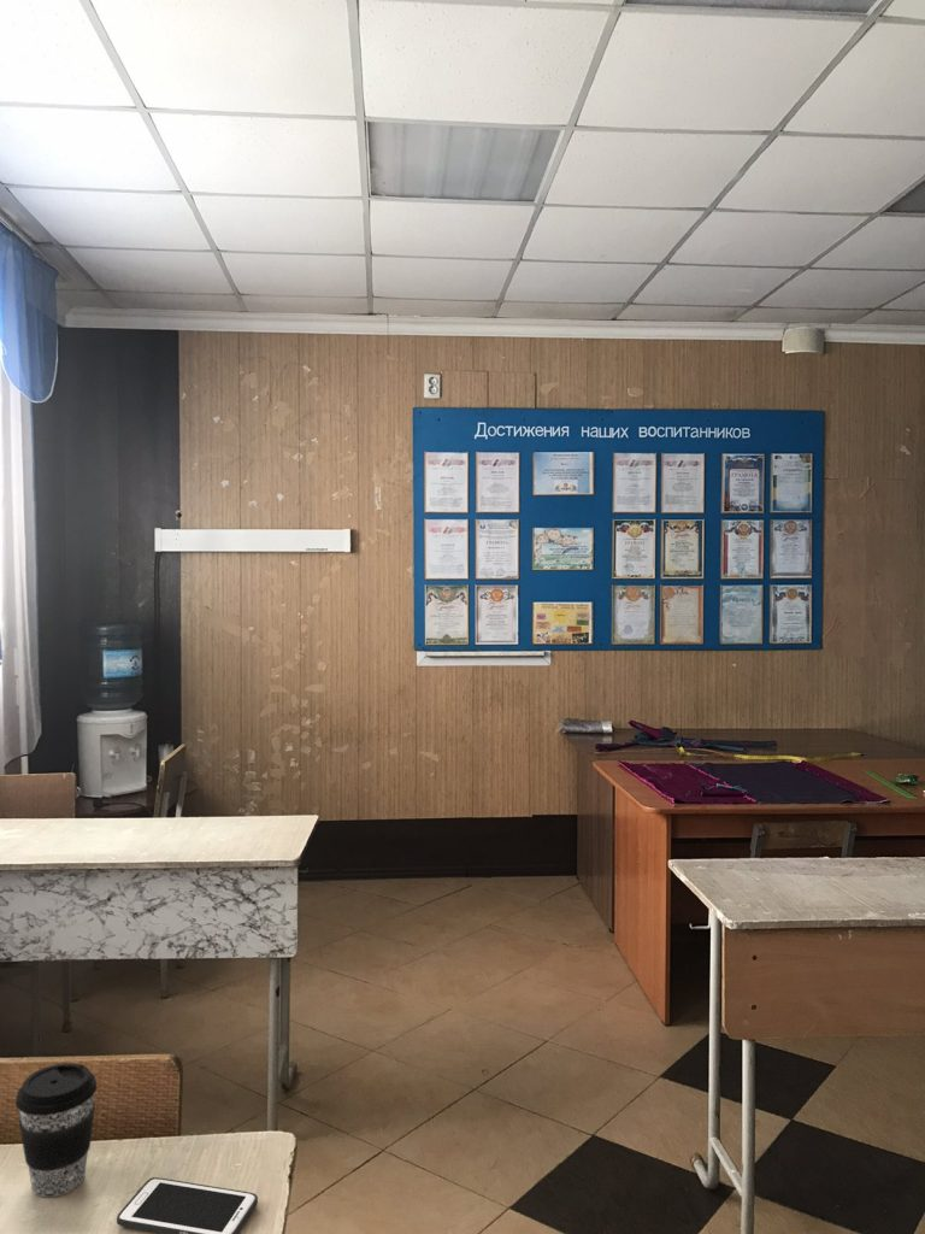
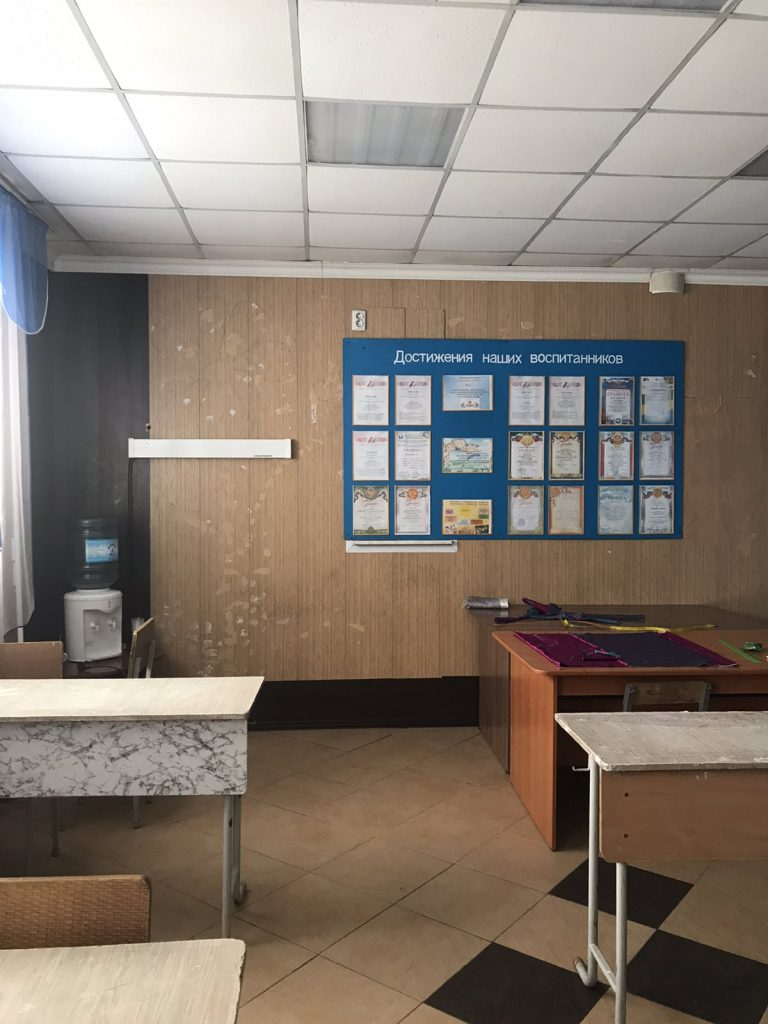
- coffee cup [14,1062,98,1198]
- cell phone [116,1176,259,1234]
